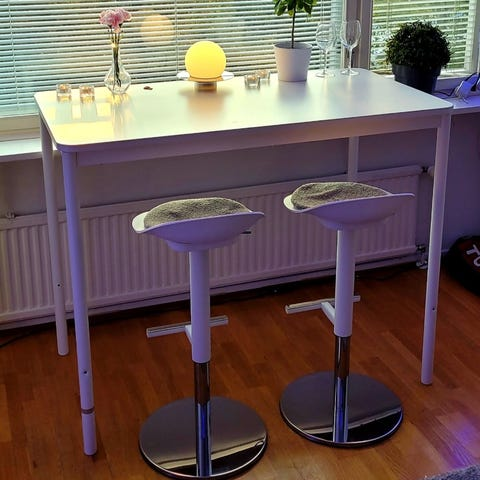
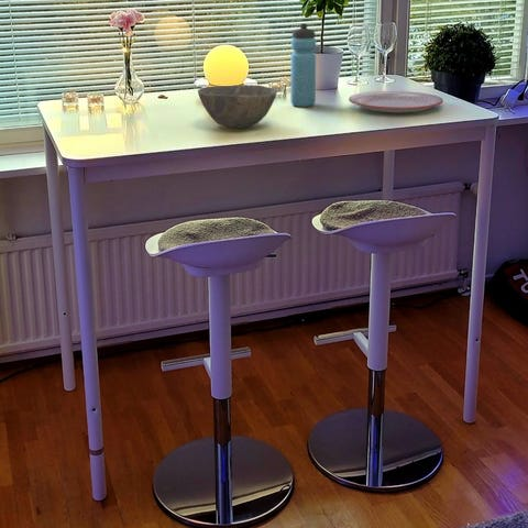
+ plate [348,90,444,113]
+ bowl [197,84,278,129]
+ water bottle [289,22,317,108]
